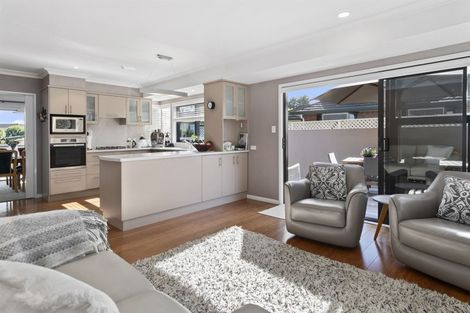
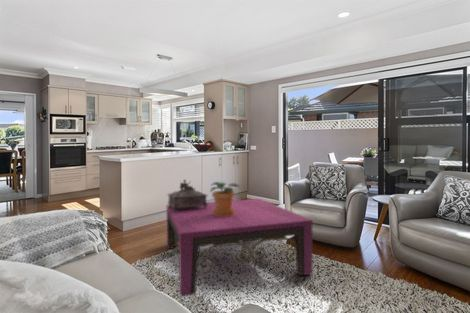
+ potted plant [209,181,242,217]
+ coffee table [166,198,314,297]
+ decorative box [166,178,209,212]
